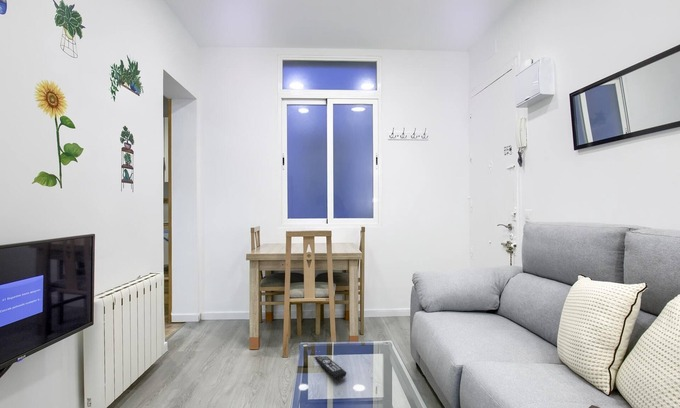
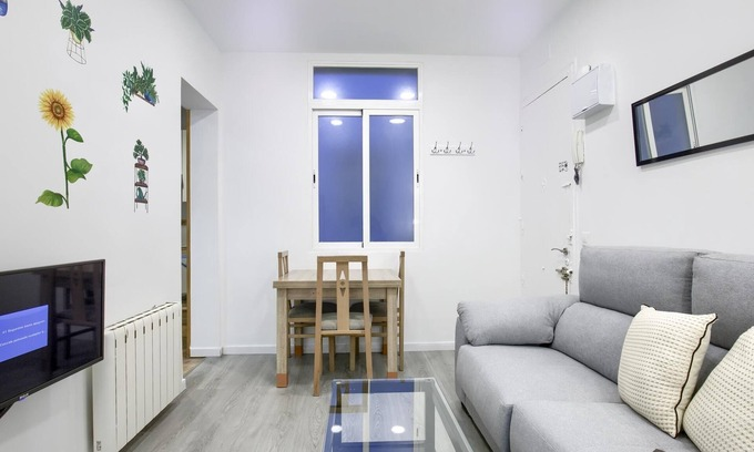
- remote control [313,355,348,380]
